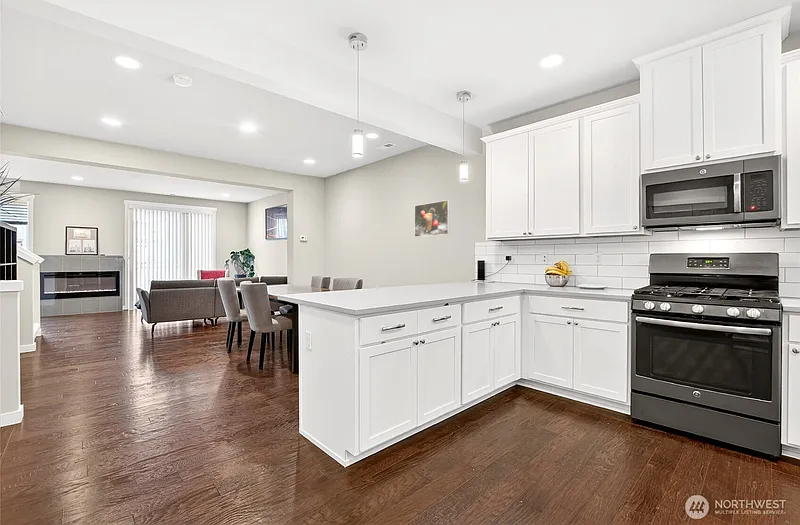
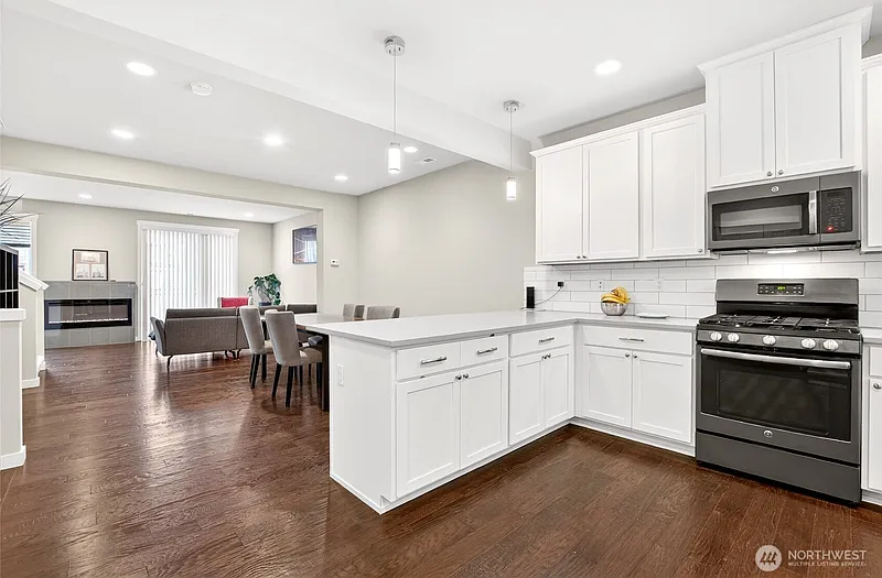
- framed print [414,199,451,238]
